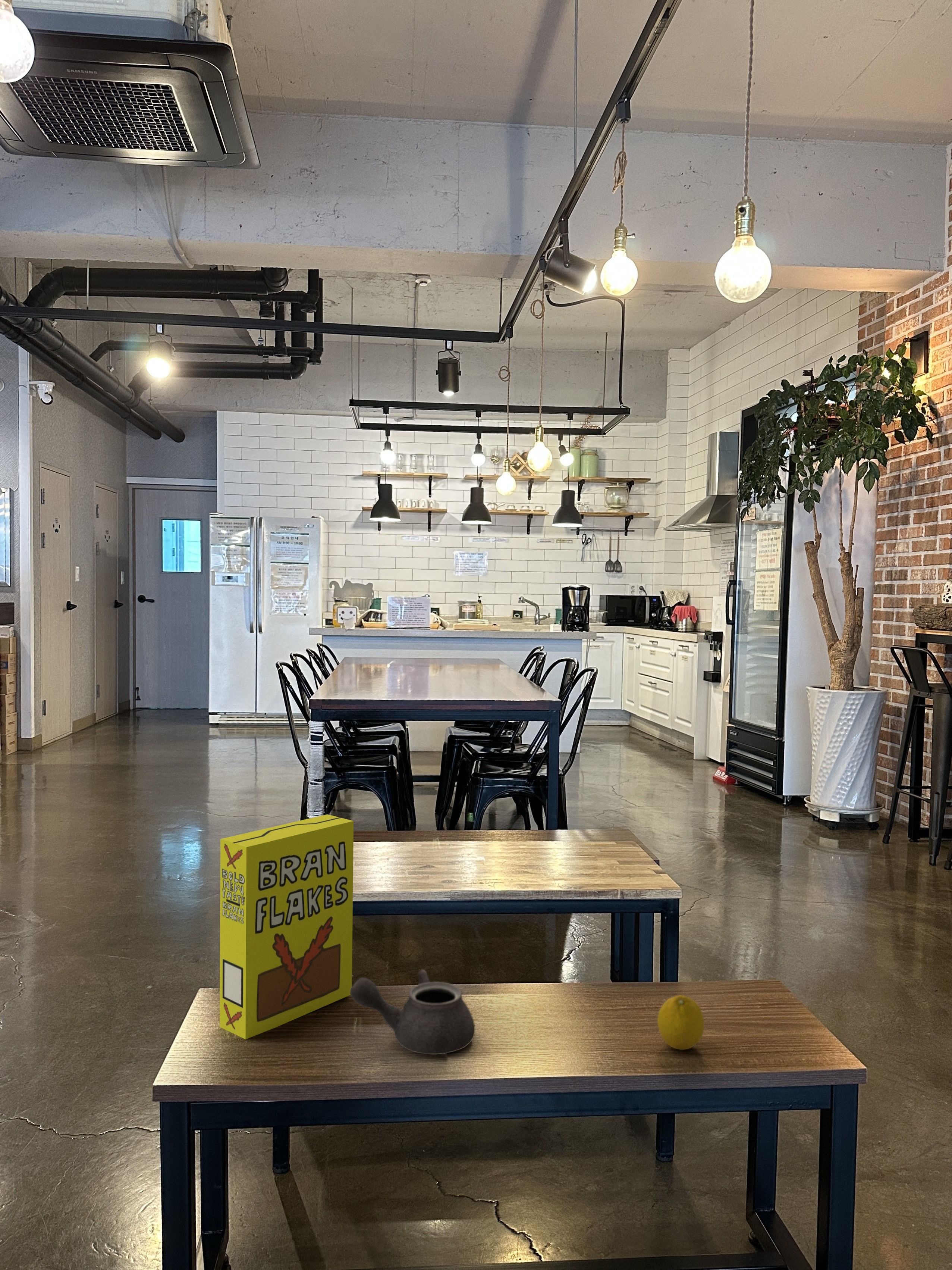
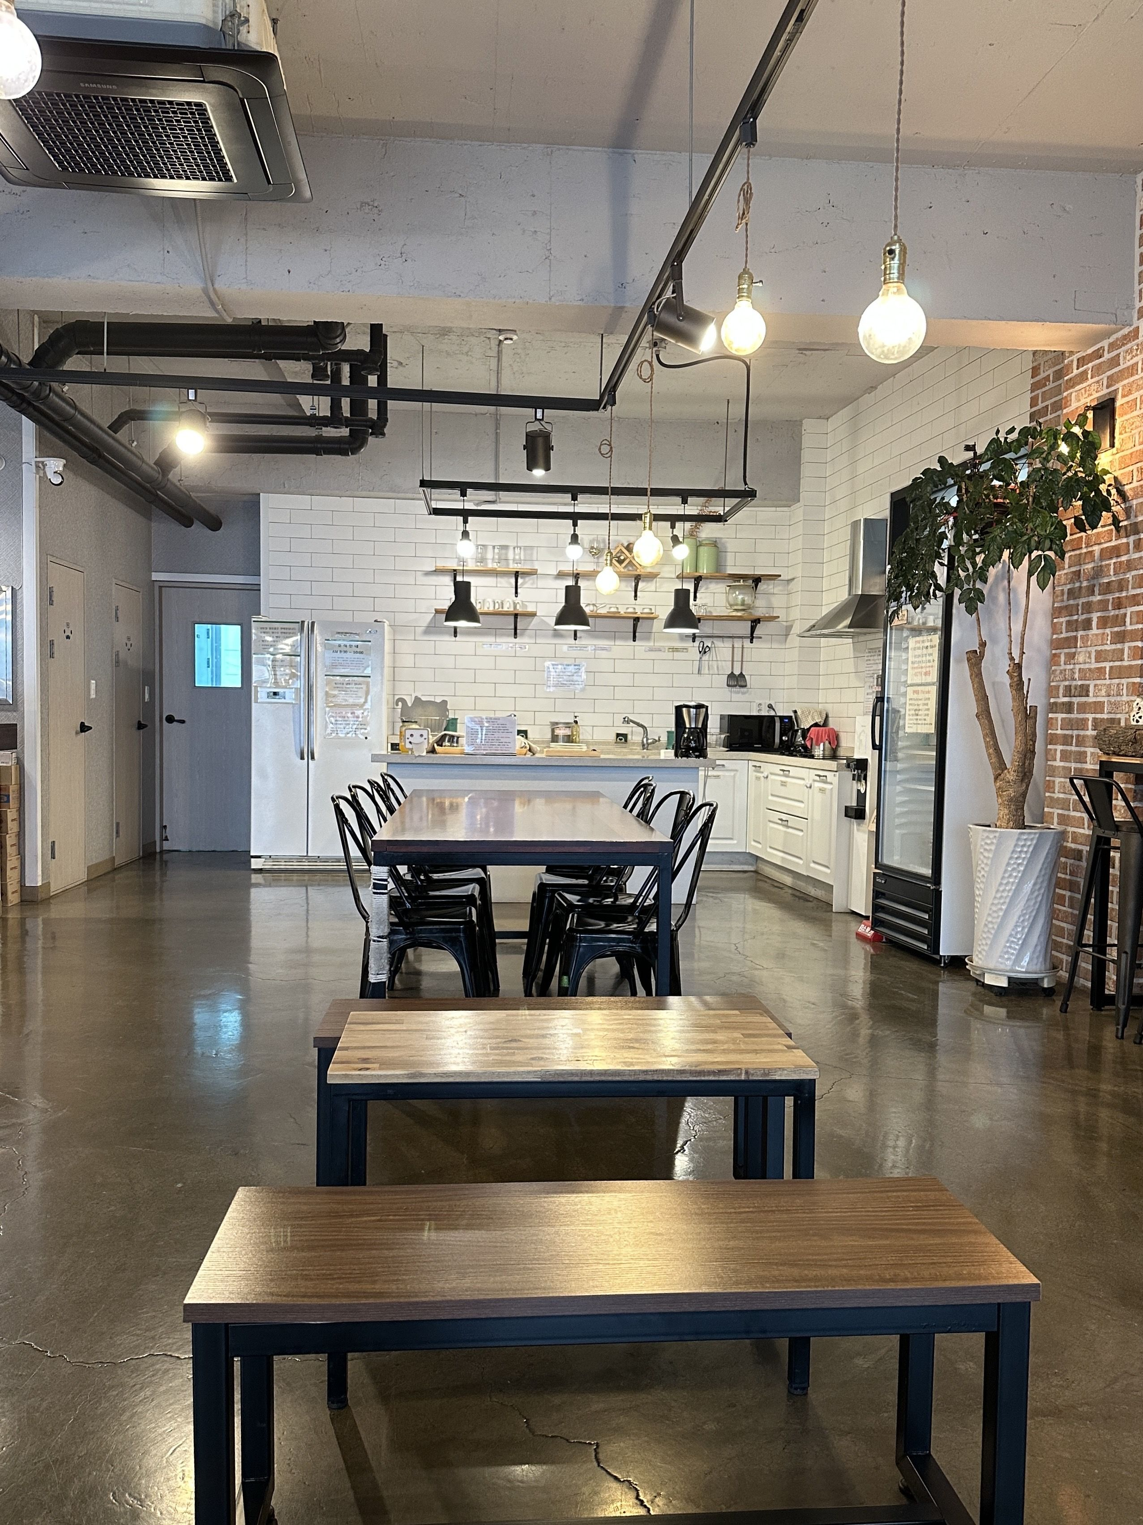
- cereal box [219,814,354,1040]
- fruit [657,995,704,1050]
- teapot [350,969,475,1055]
